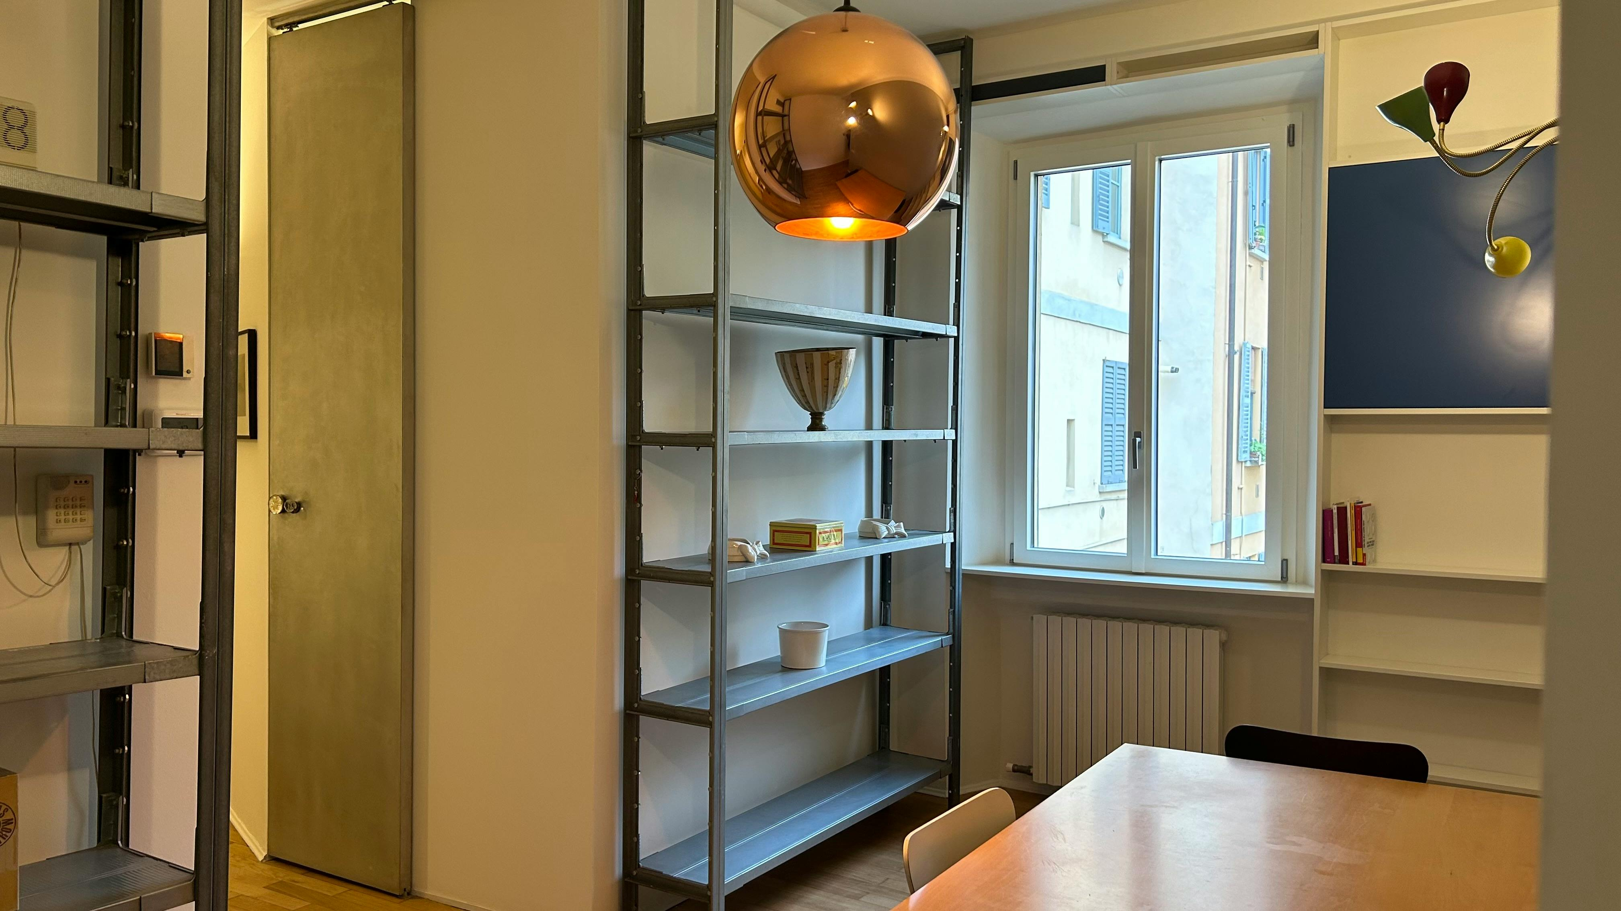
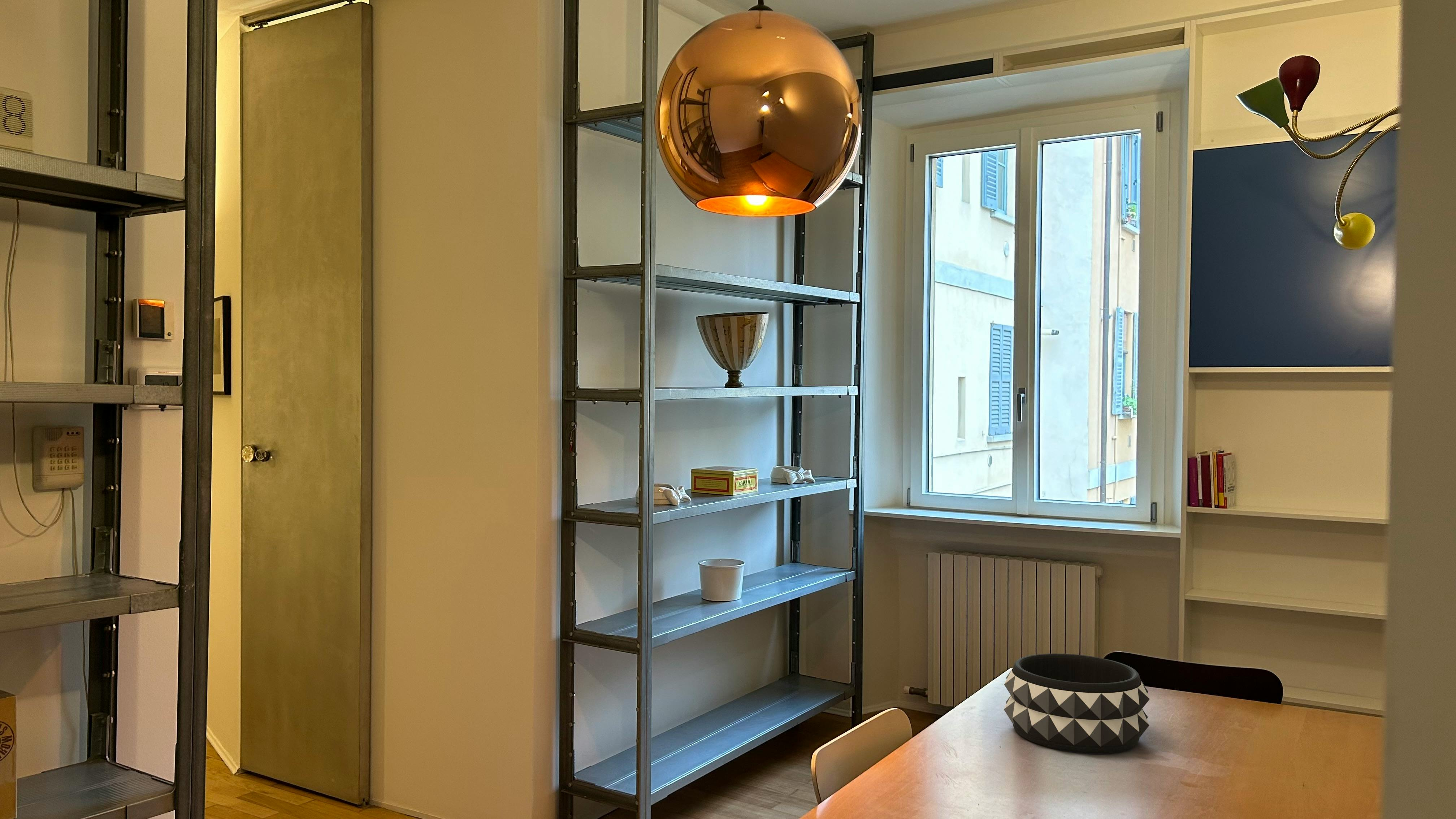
+ decorative bowl [1004,653,1150,754]
